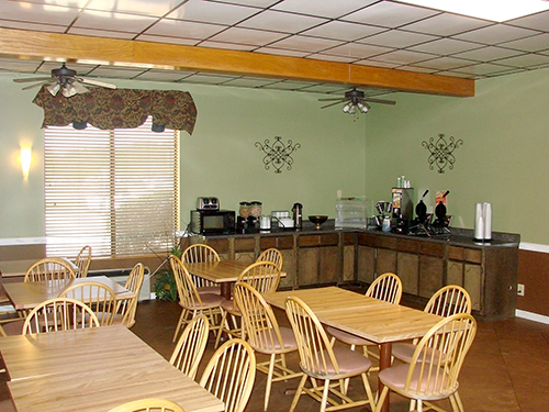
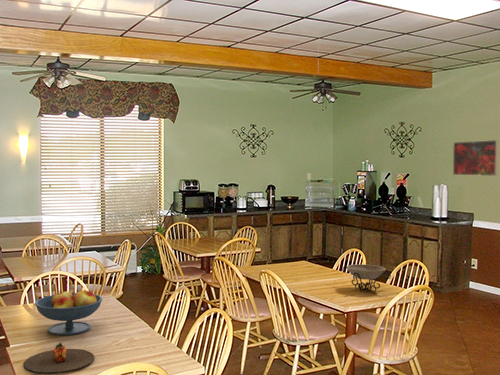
+ decorative bowl [341,263,392,293]
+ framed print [452,139,499,177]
+ plate [22,342,95,375]
+ fruit bowl [34,289,103,336]
